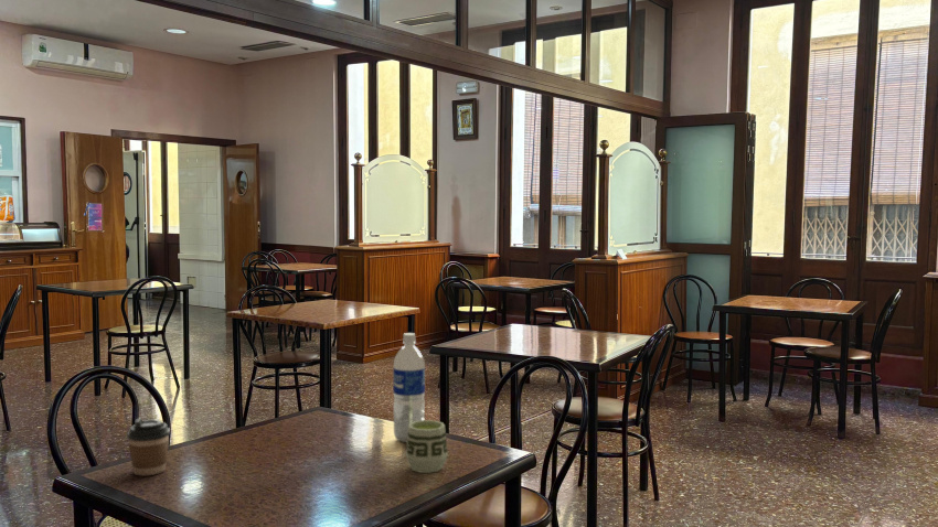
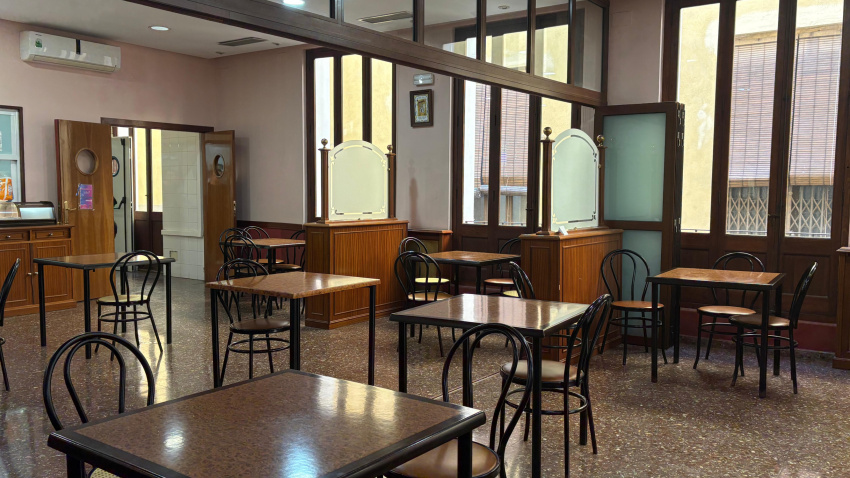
- coffee cup [126,418,171,476]
- water bottle [392,332,426,443]
- cup [404,419,449,474]
